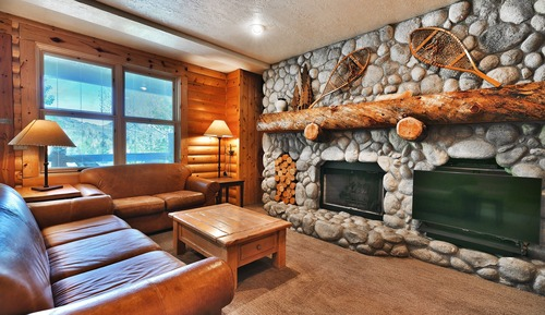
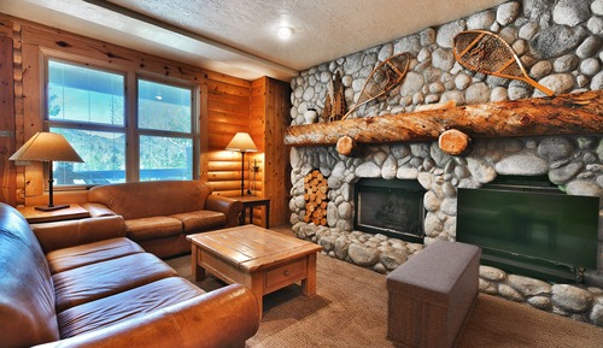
+ bench [385,238,482,348]
